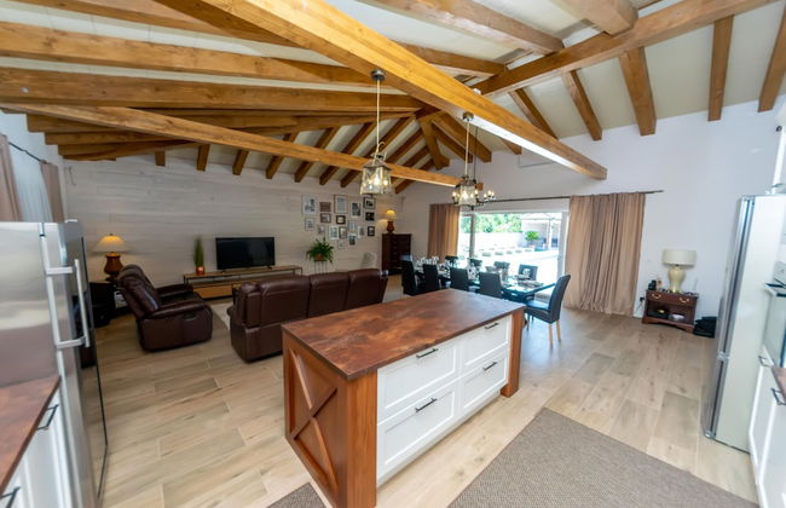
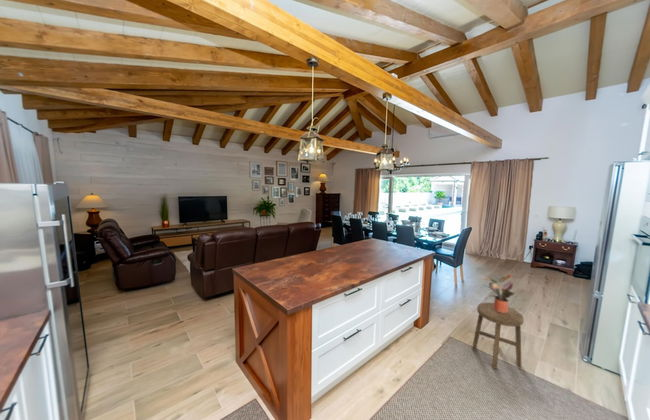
+ potted plant [481,273,516,313]
+ stool [471,302,525,370]
